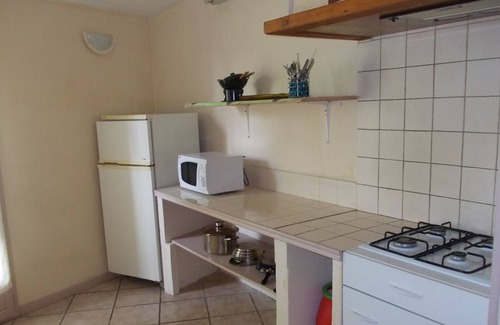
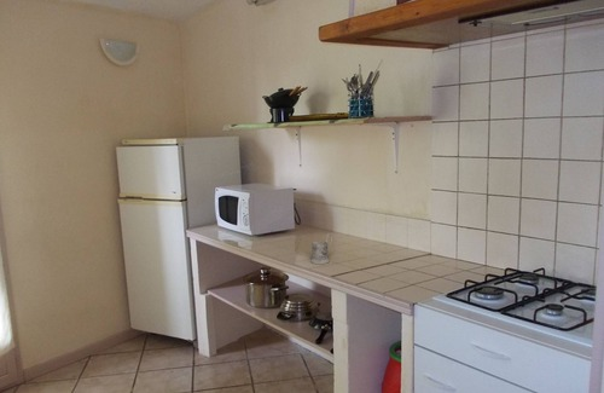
+ tea glass holder [309,232,333,265]
